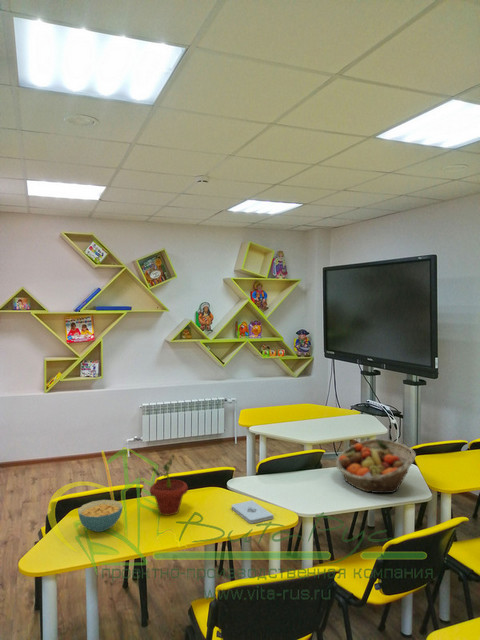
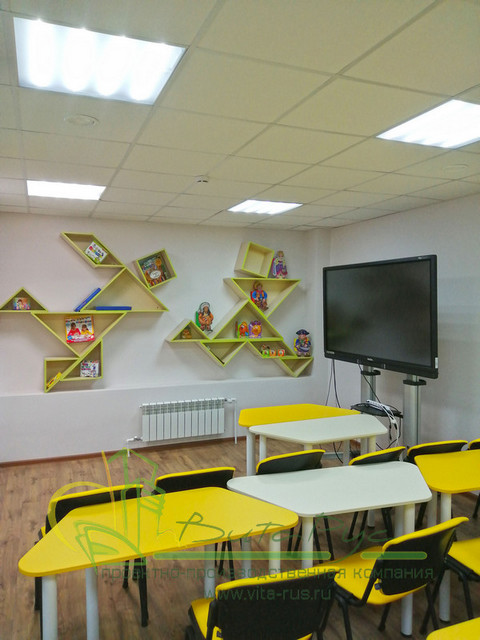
- fruit basket [334,438,417,494]
- notepad [231,499,275,525]
- cereal bowl [77,499,123,533]
- potted plant [148,451,189,516]
